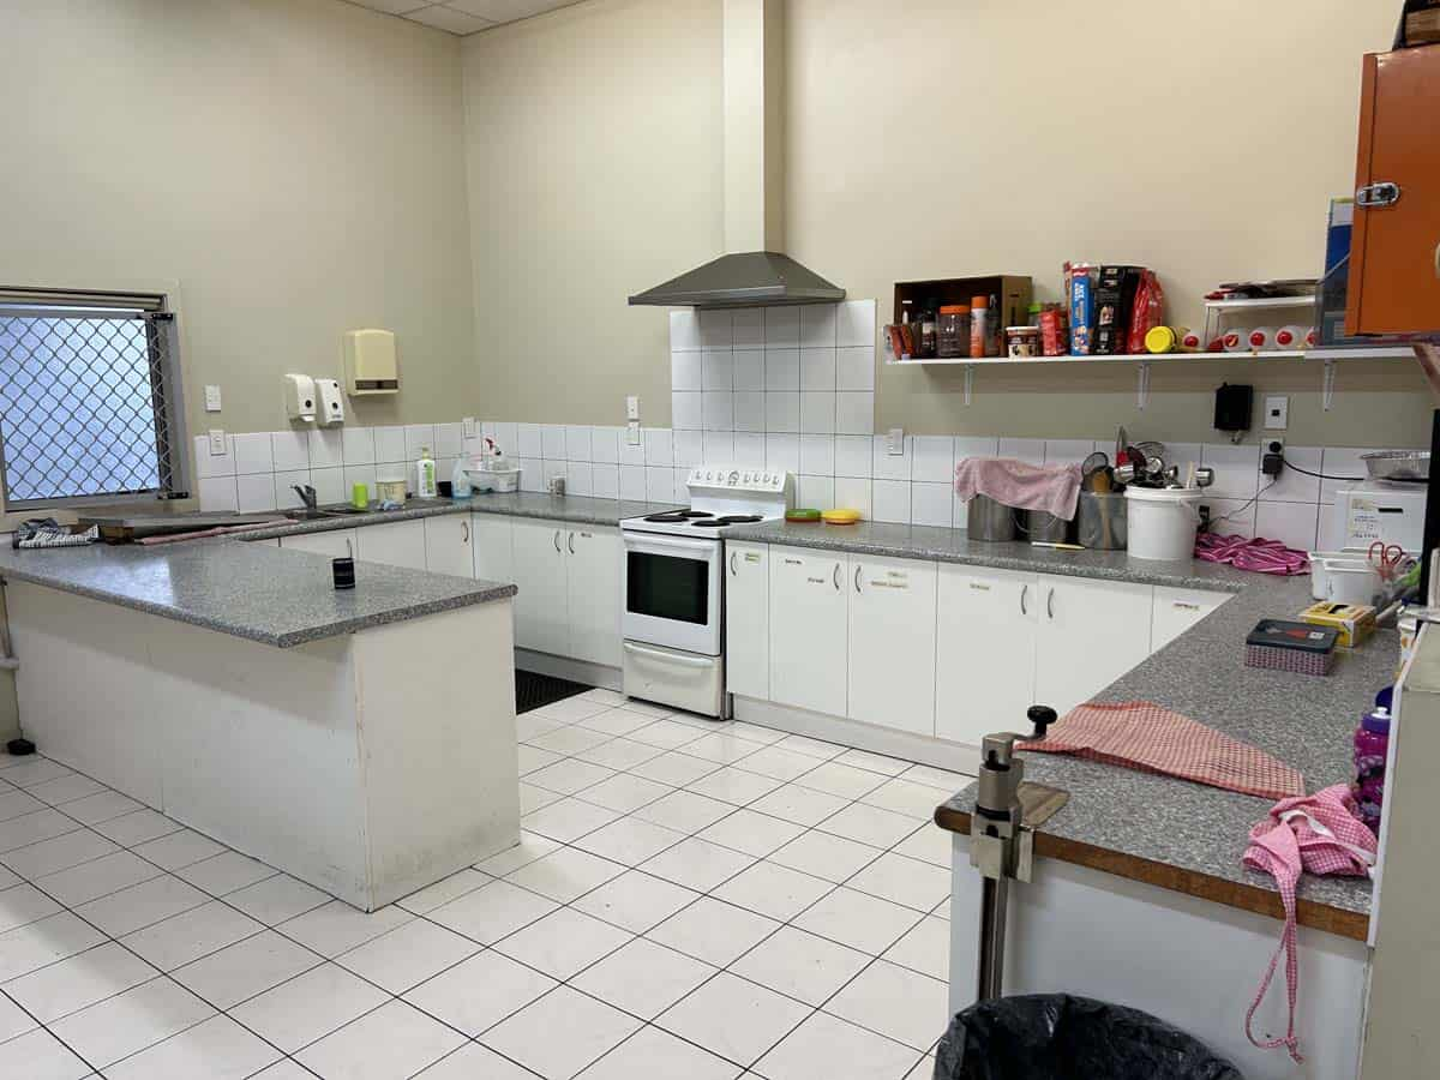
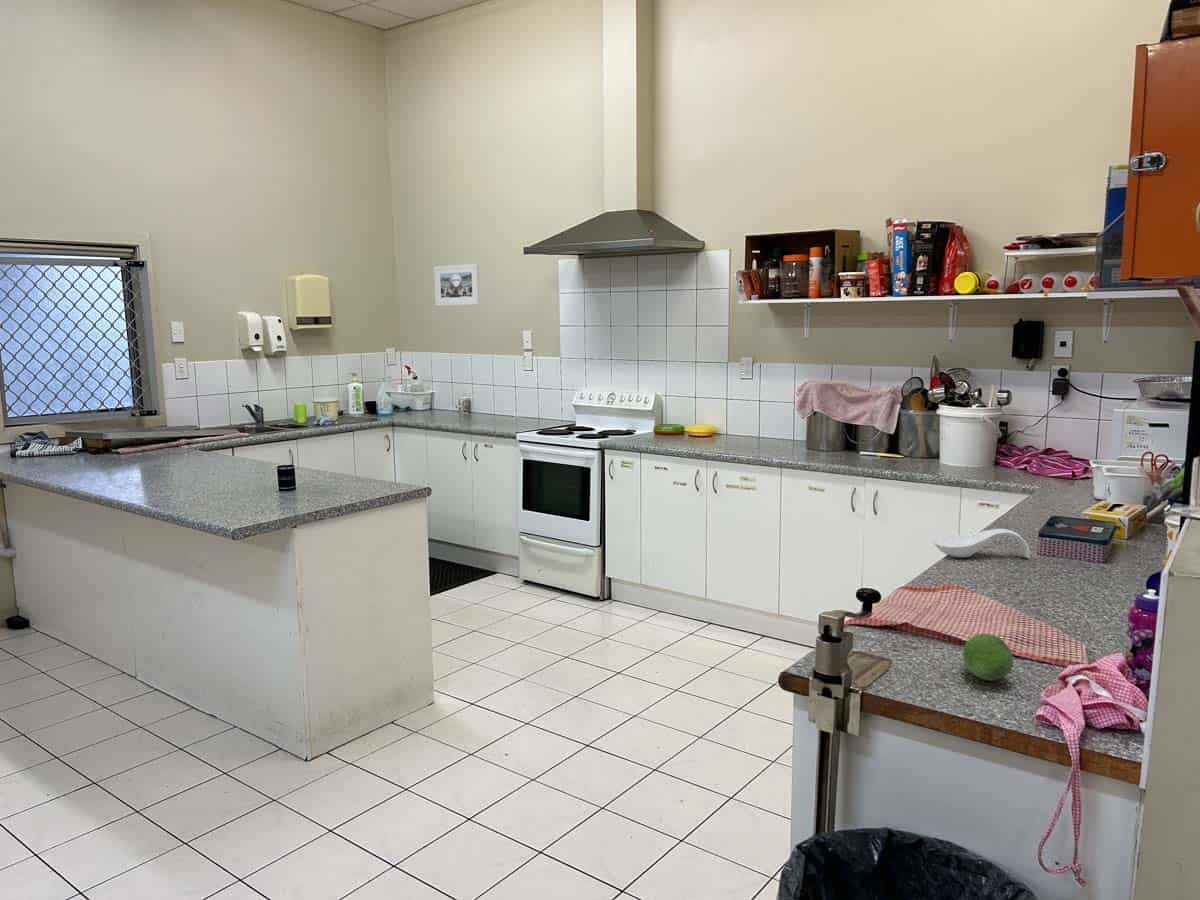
+ spoon rest [933,528,1031,559]
+ fruit [962,633,1014,682]
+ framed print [433,263,481,307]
